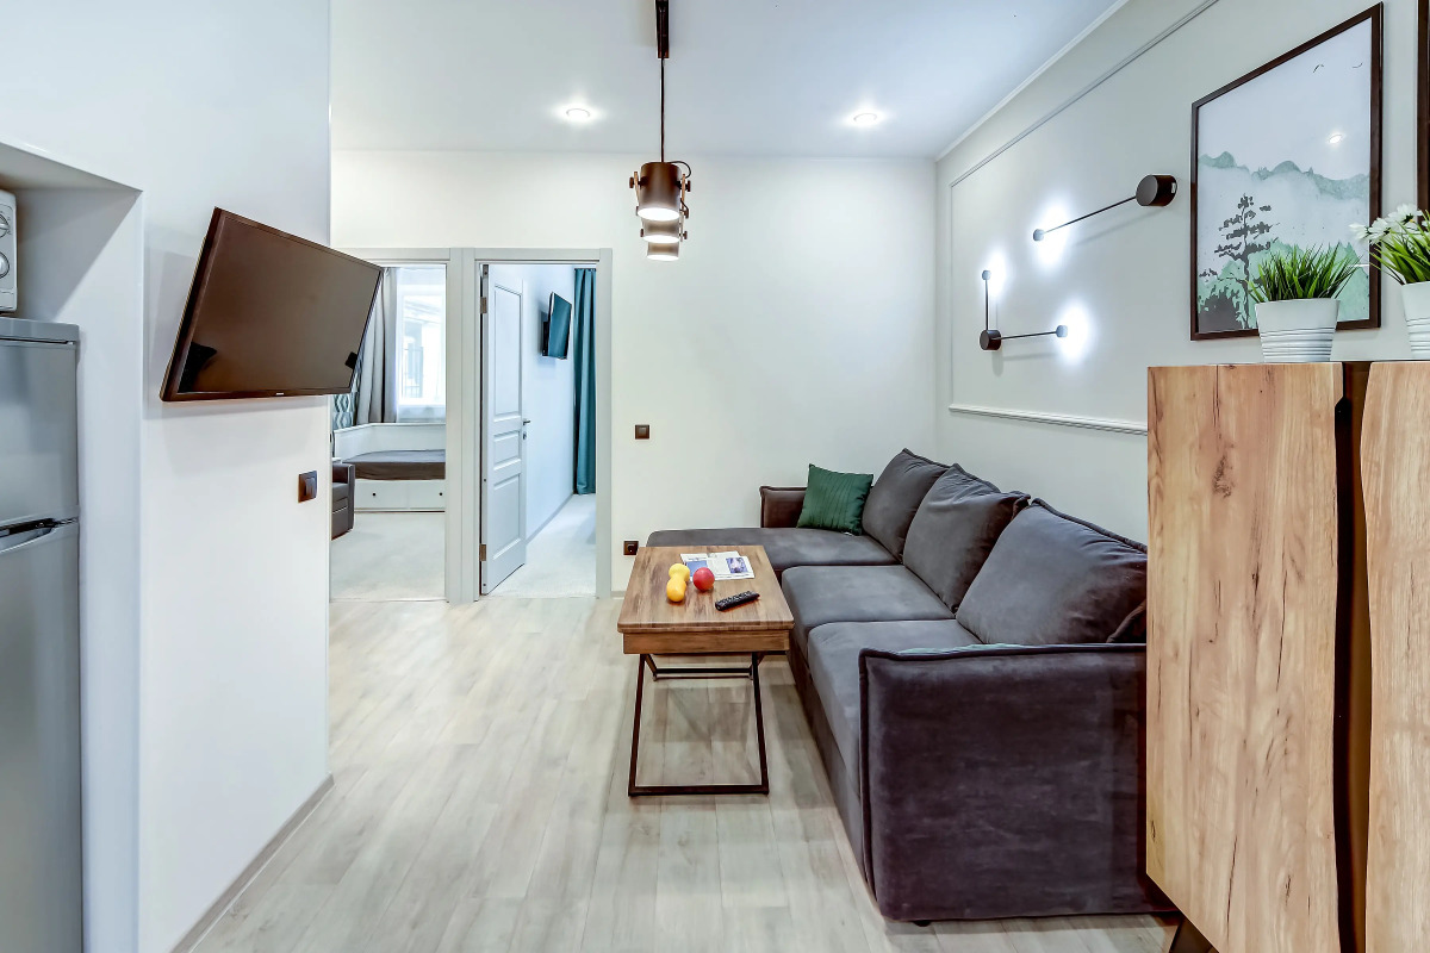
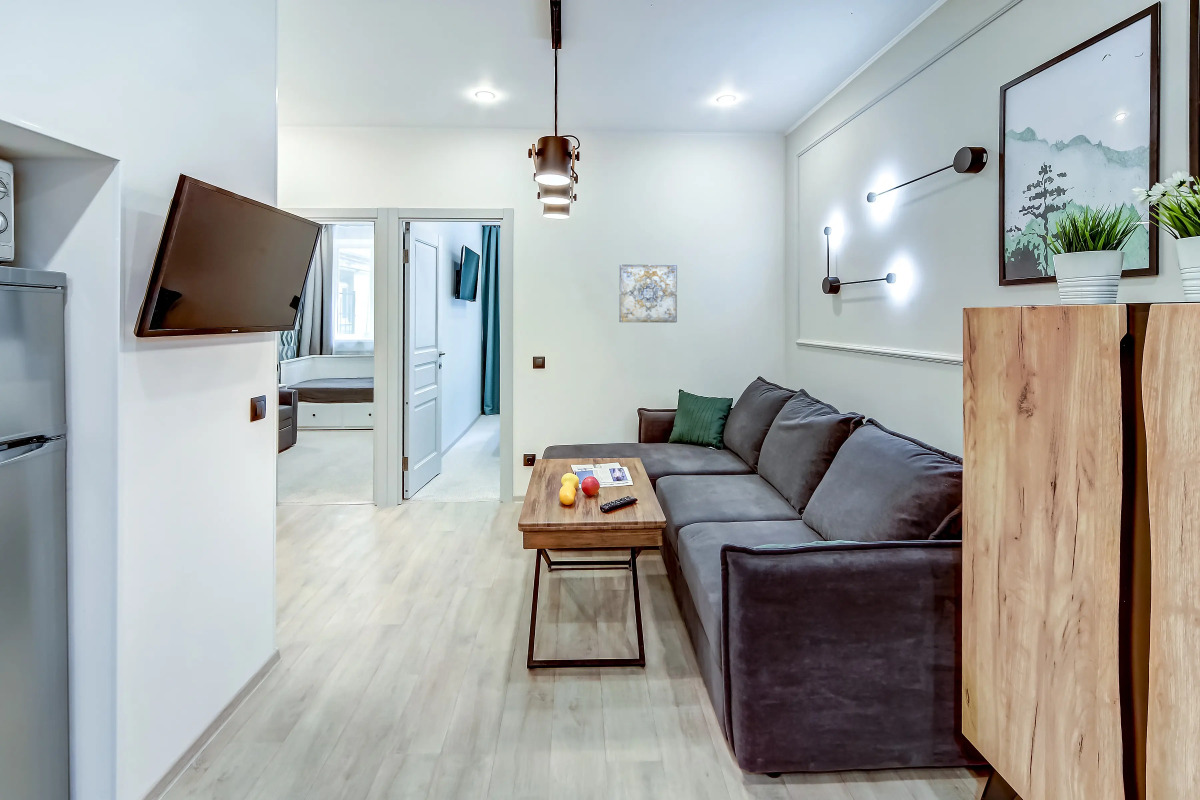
+ wall art [618,263,678,324]
